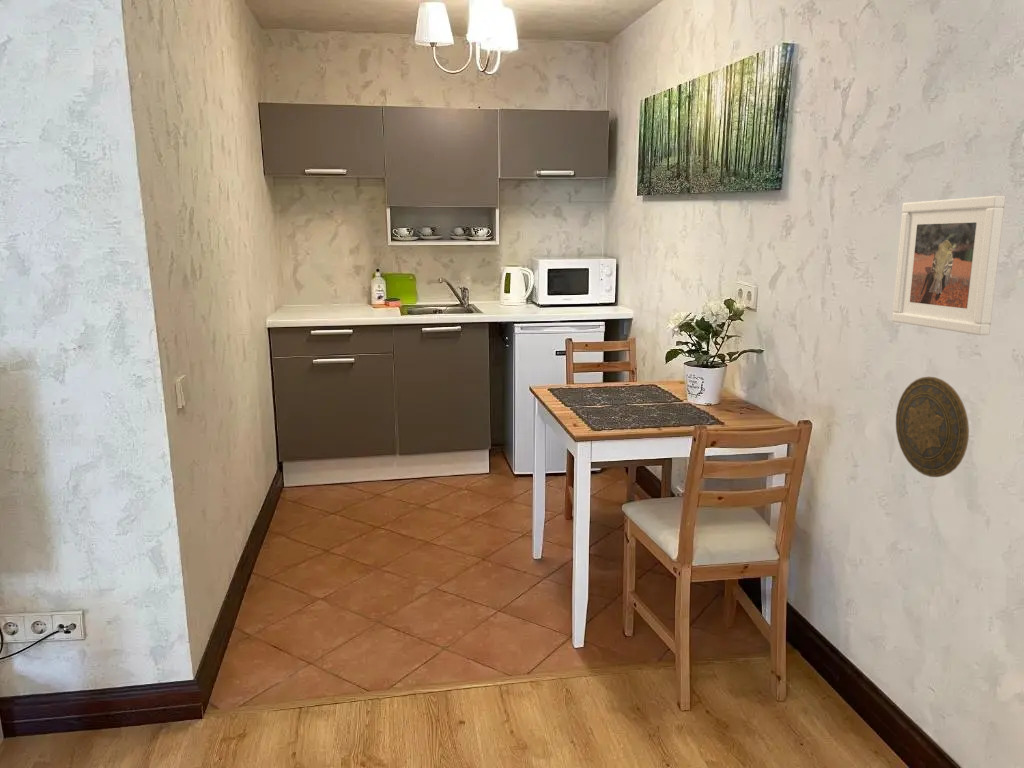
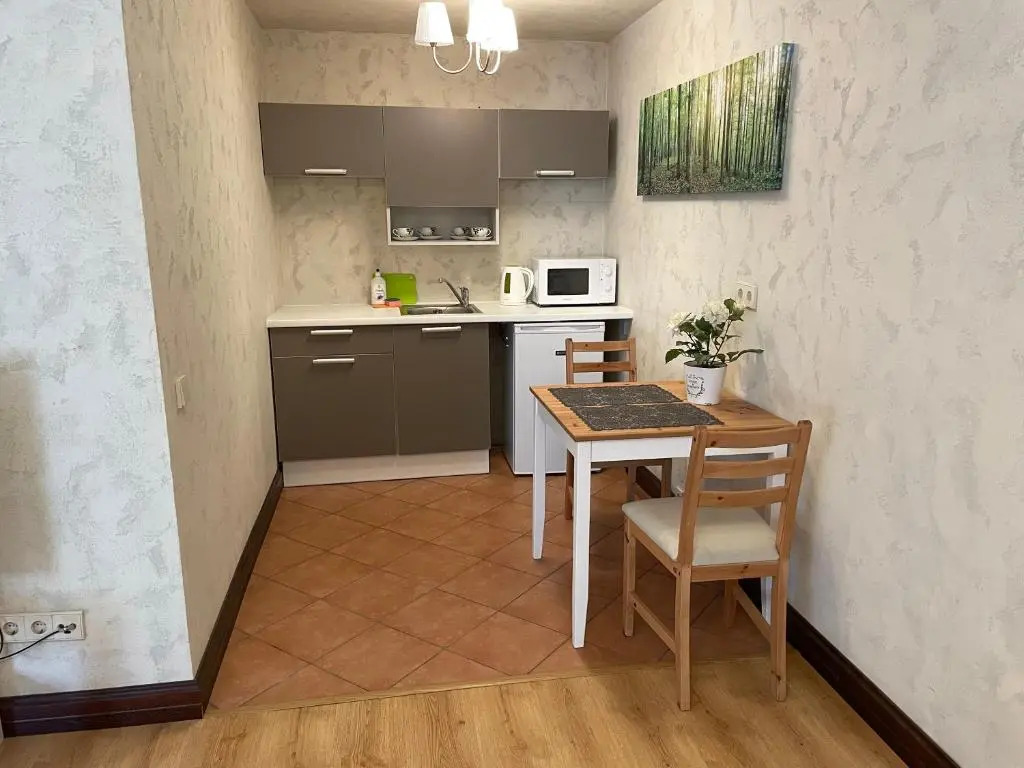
- decorative plate [895,376,970,478]
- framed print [891,195,1006,336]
